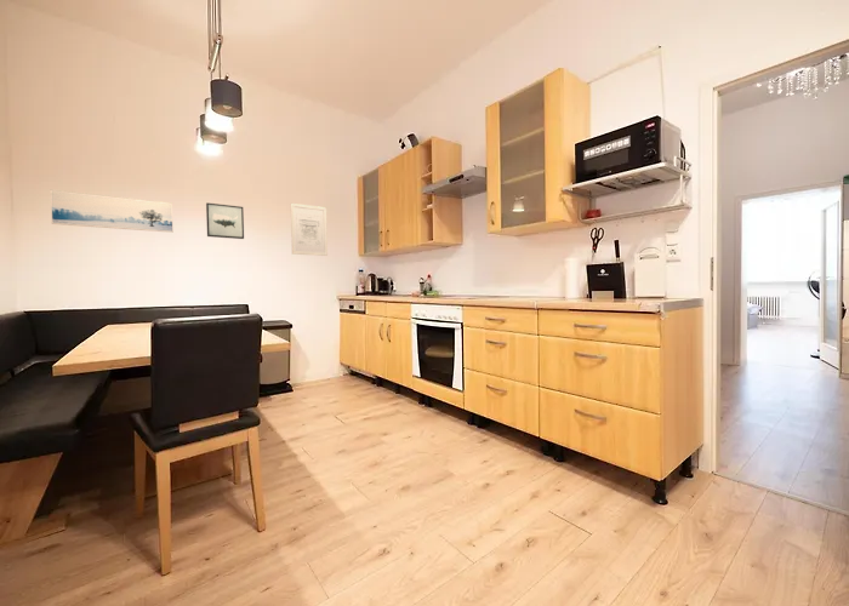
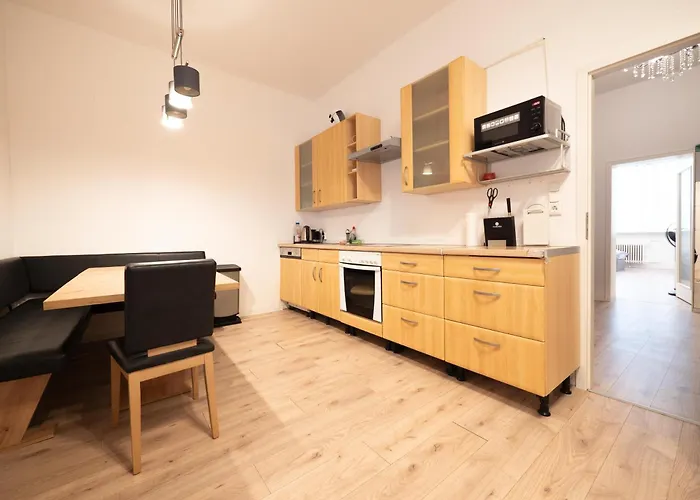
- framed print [50,189,175,234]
- wall art [290,202,329,257]
- wall art [205,201,245,240]
